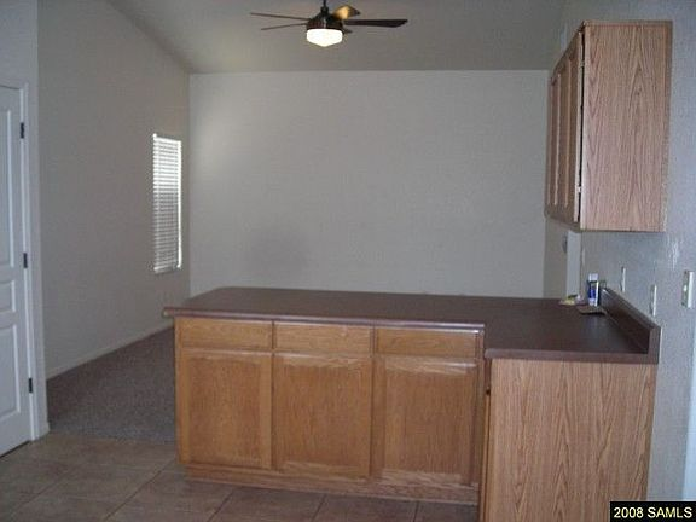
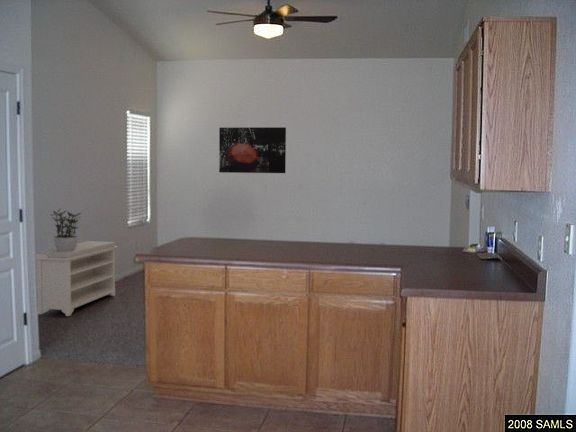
+ wall art [218,126,287,174]
+ bench [35,240,119,317]
+ potted plant [50,207,82,251]
